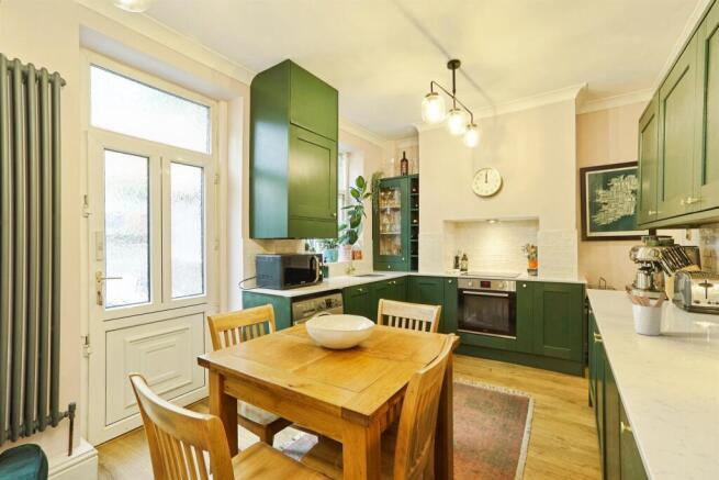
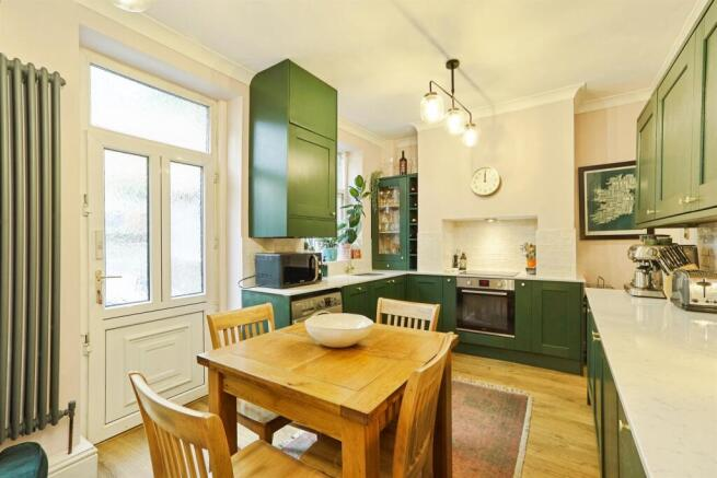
- utensil holder [626,292,667,337]
